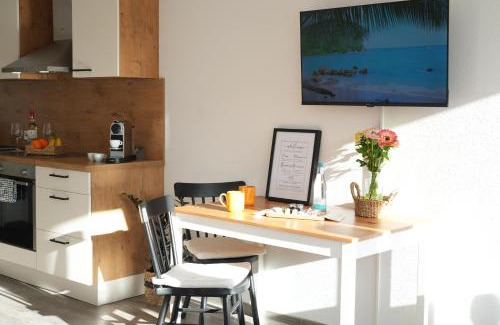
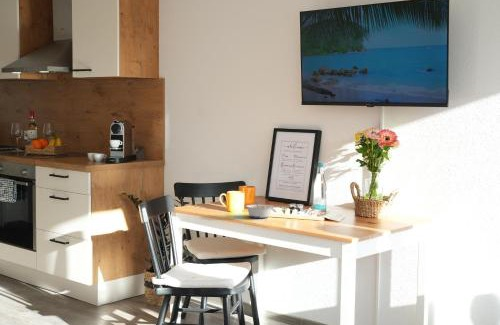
+ legume [245,201,274,219]
